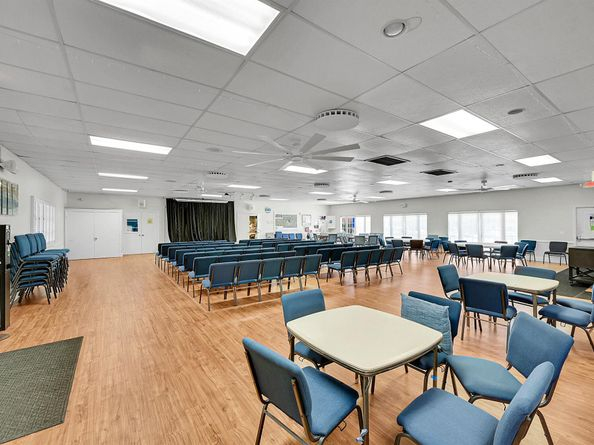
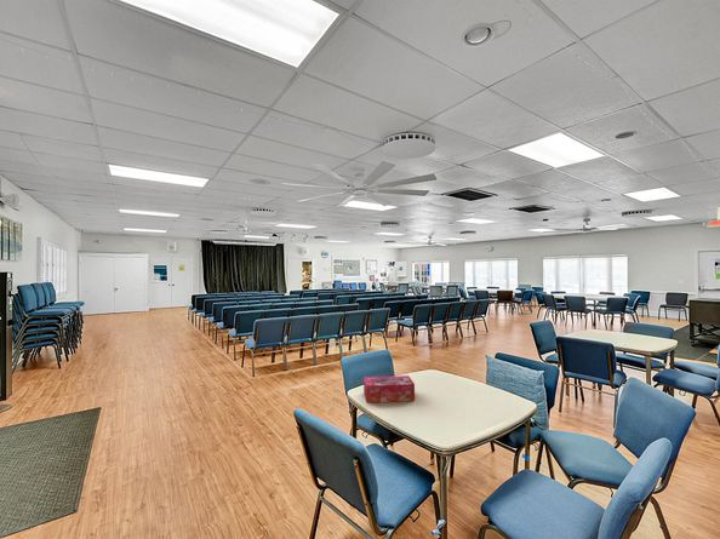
+ tissue box [362,374,416,403]
